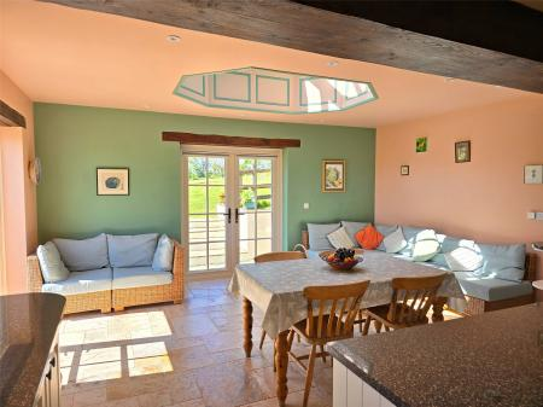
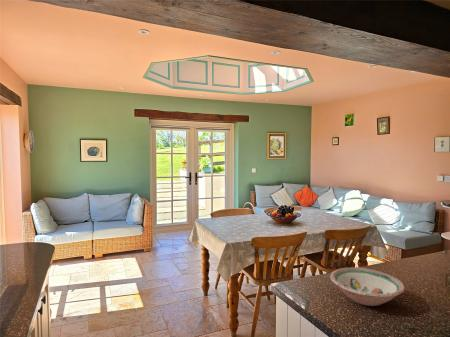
+ bowl [329,267,406,307]
